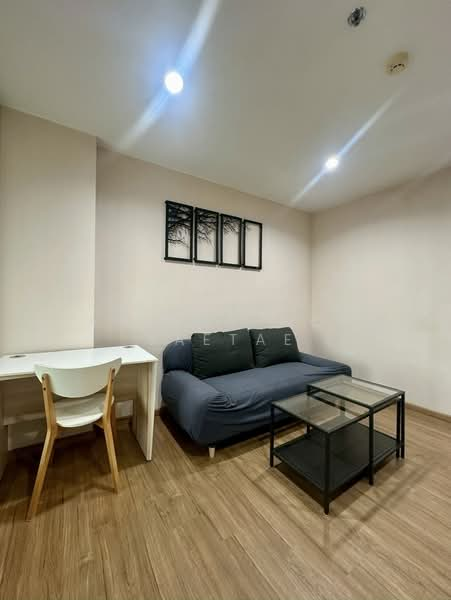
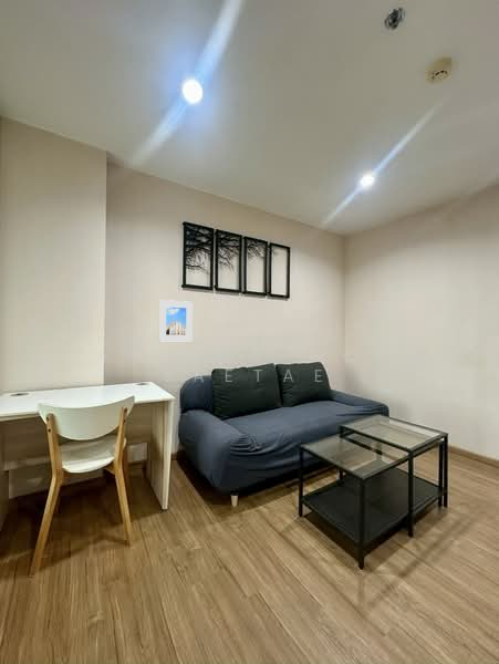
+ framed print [158,299,194,342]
